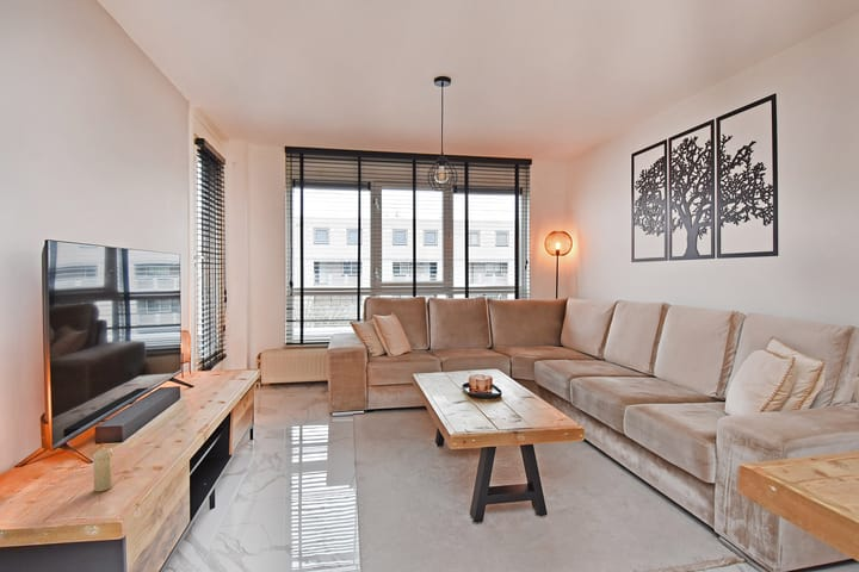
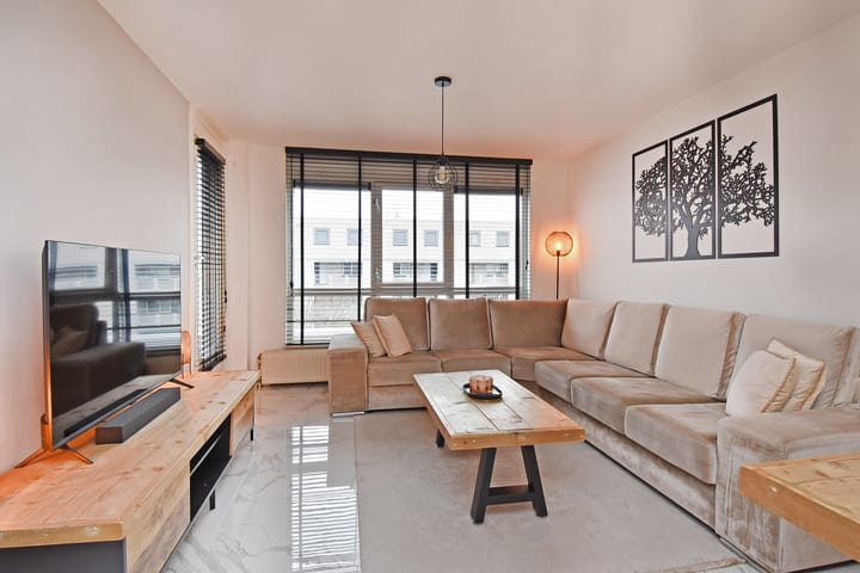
- candle [92,441,113,492]
